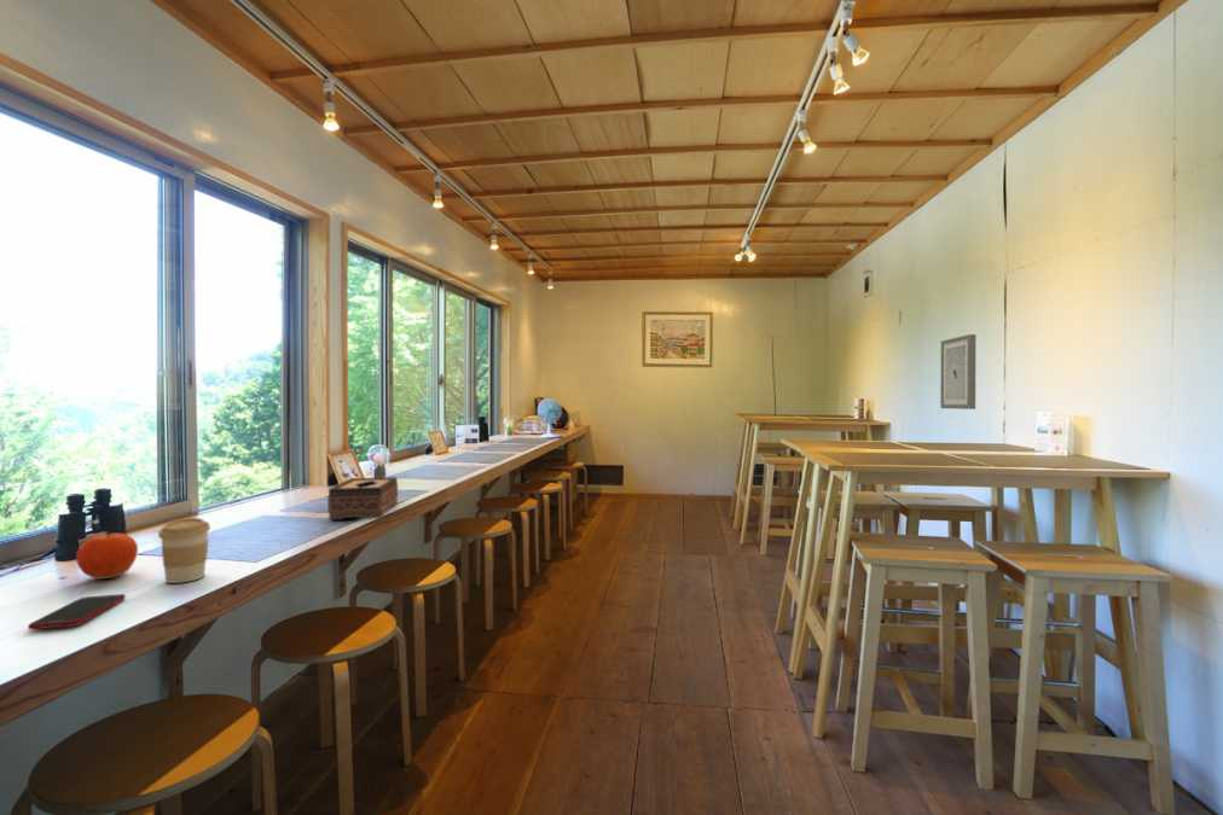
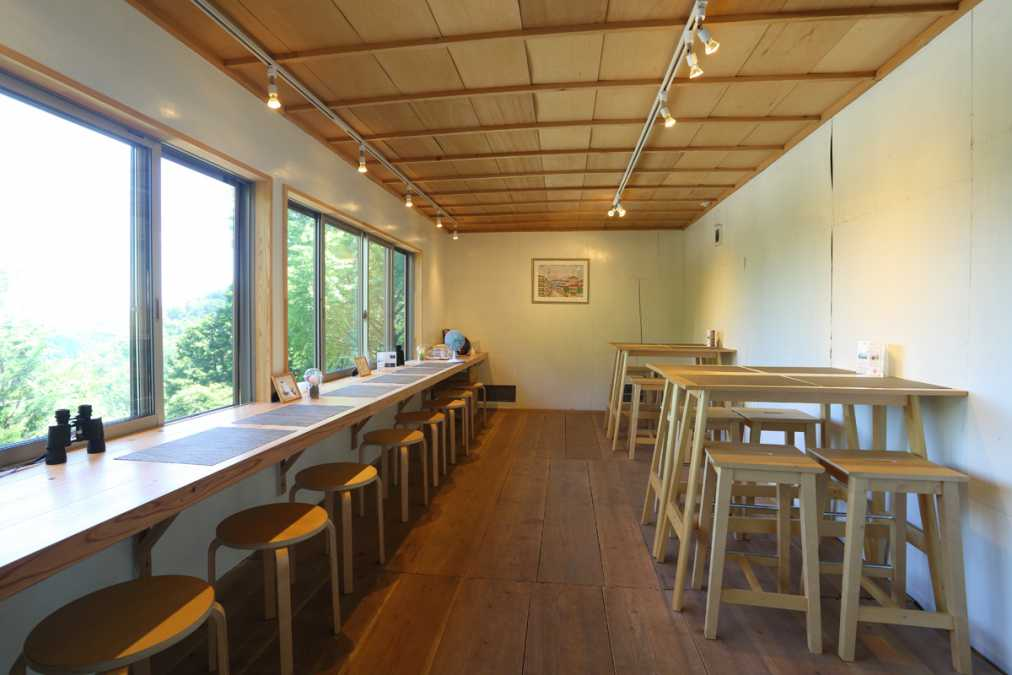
- cell phone [27,593,127,630]
- tissue box [326,476,399,520]
- coffee cup [157,517,211,584]
- fruit [75,532,139,581]
- wall art [939,333,976,411]
